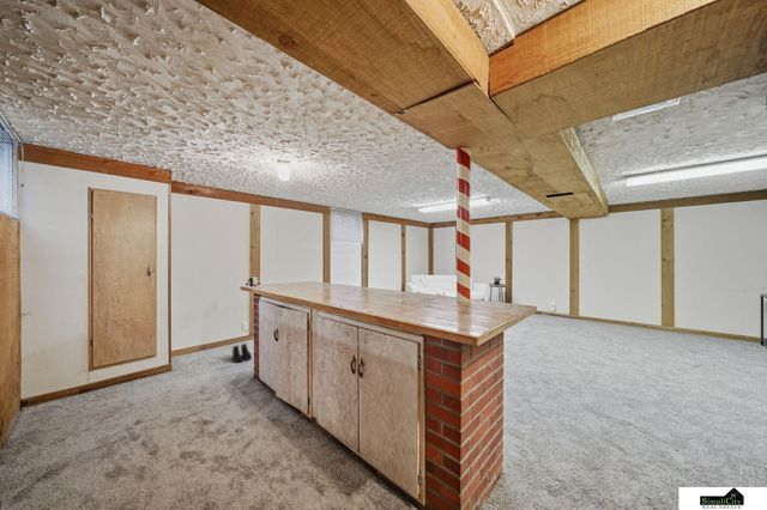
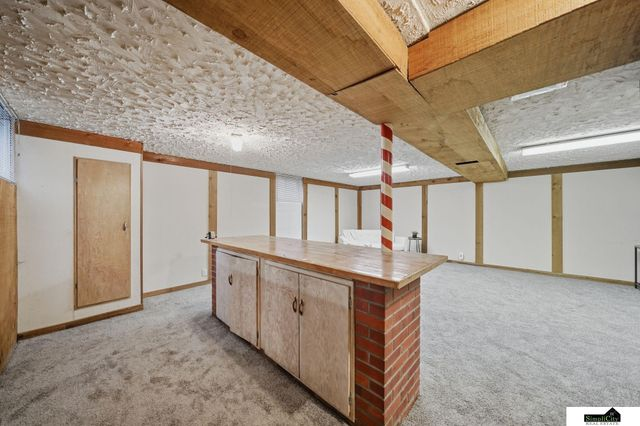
- boots [231,342,253,364]
